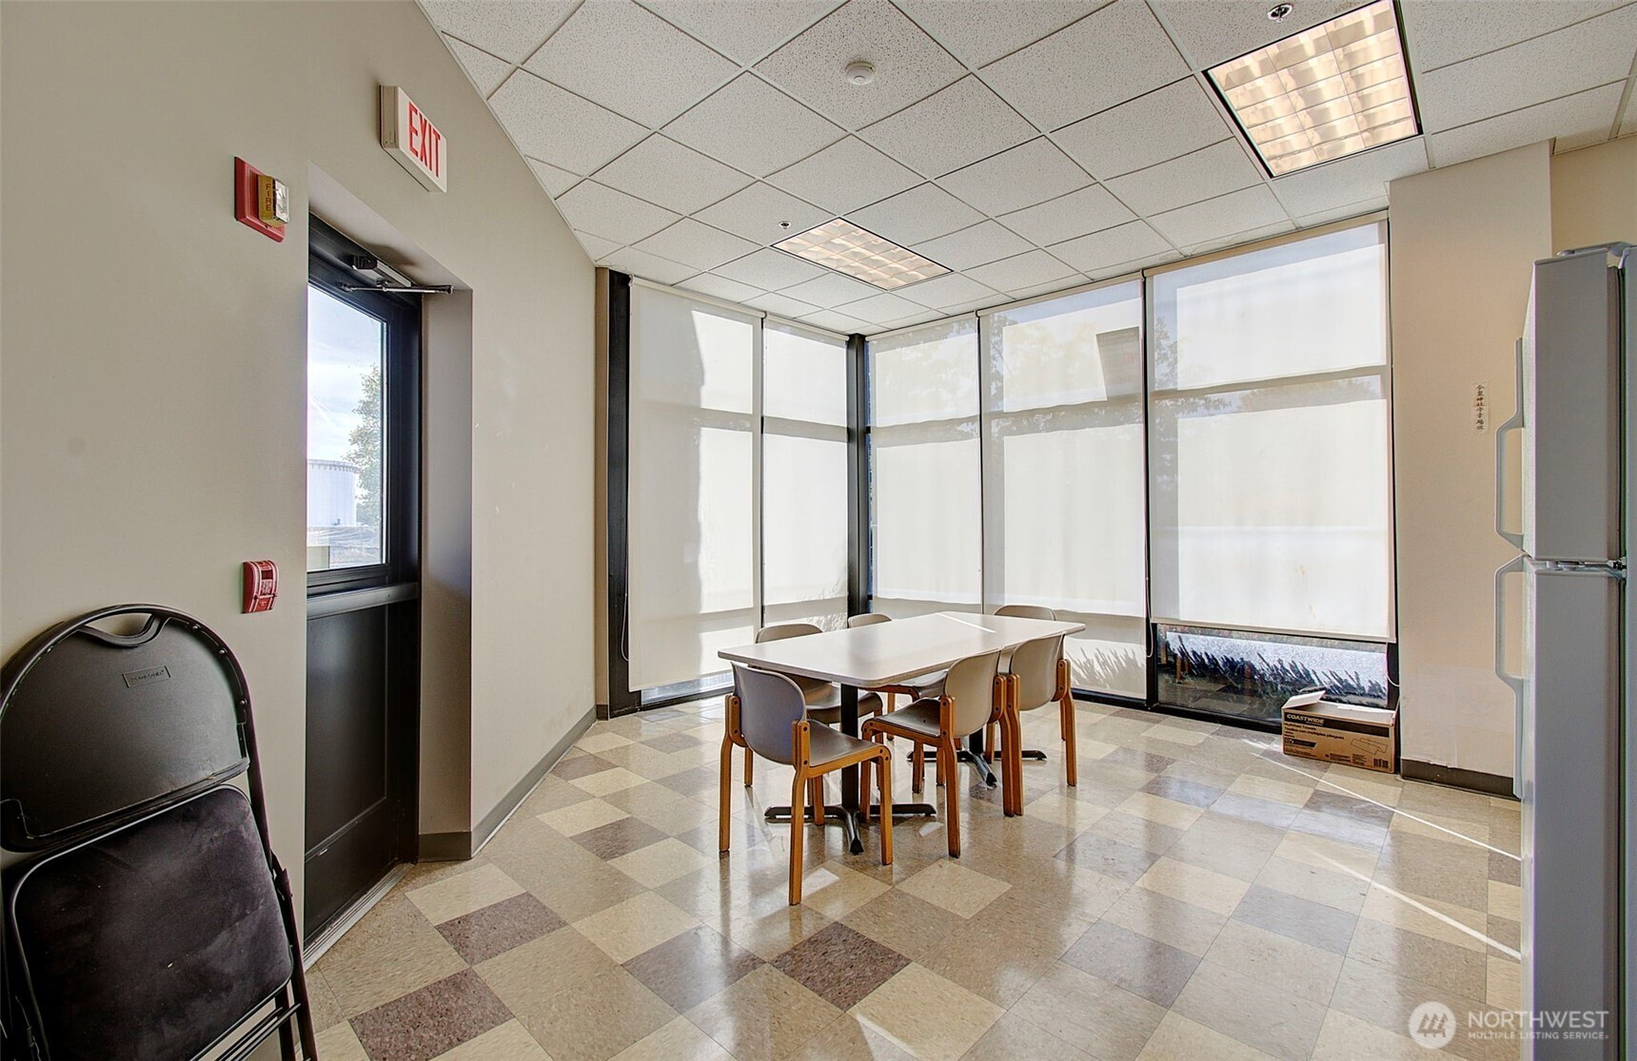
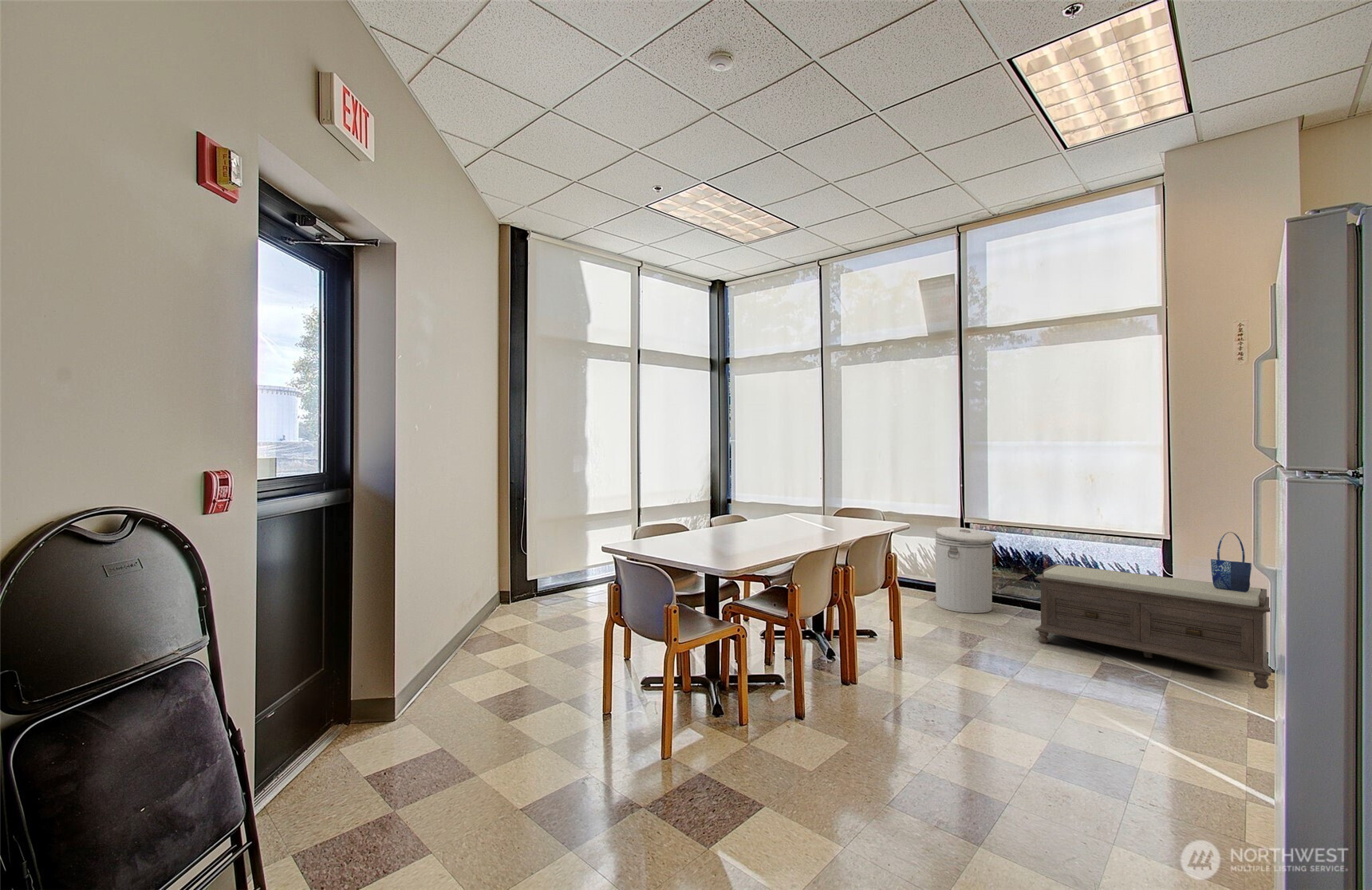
+ shopping bag [1210,531,1252,592]
+ bench [1035,563,1272,690]
+ can [934,526,997,614]
